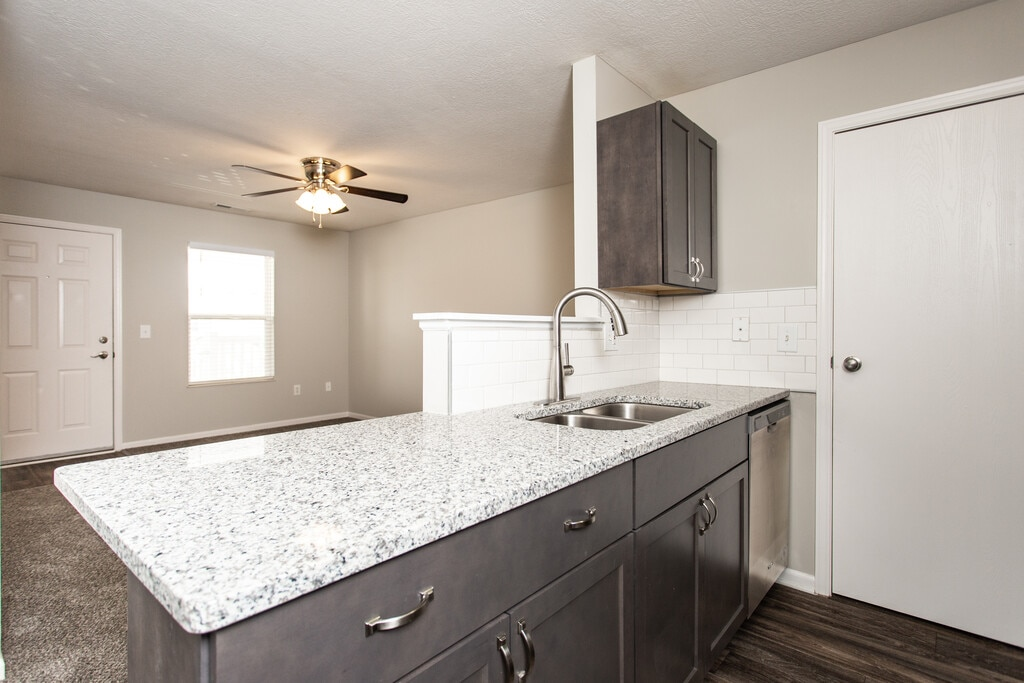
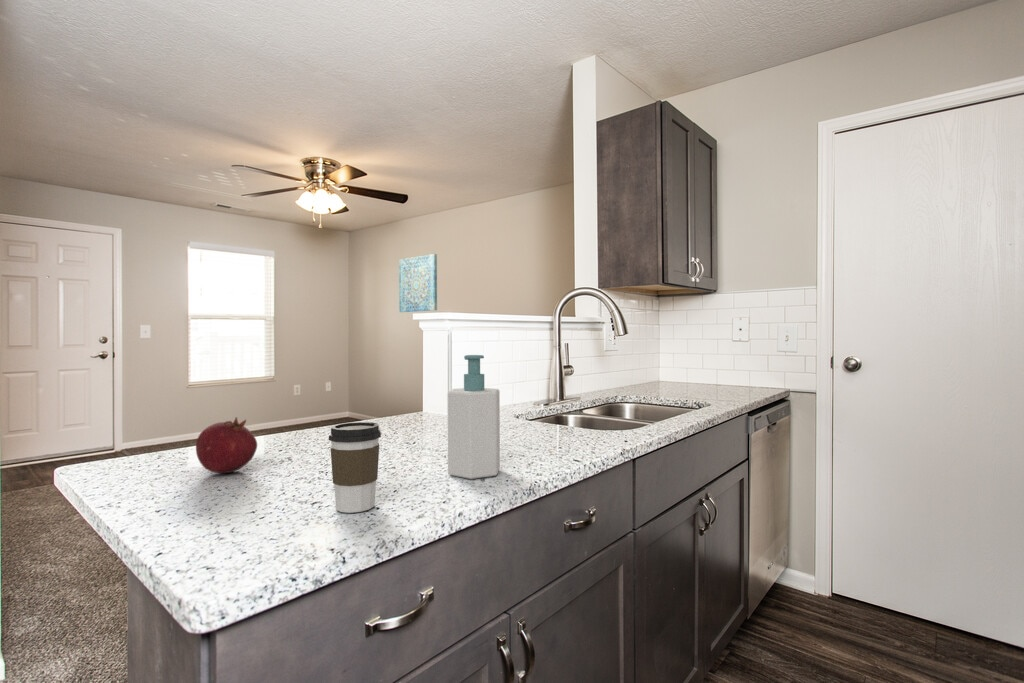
+ soap bottle [447,354,501,480]
+ fruit [195,416,258,474]
+ wall art [398,253,438,313]
+ coffee cup [328,421,382,514]
